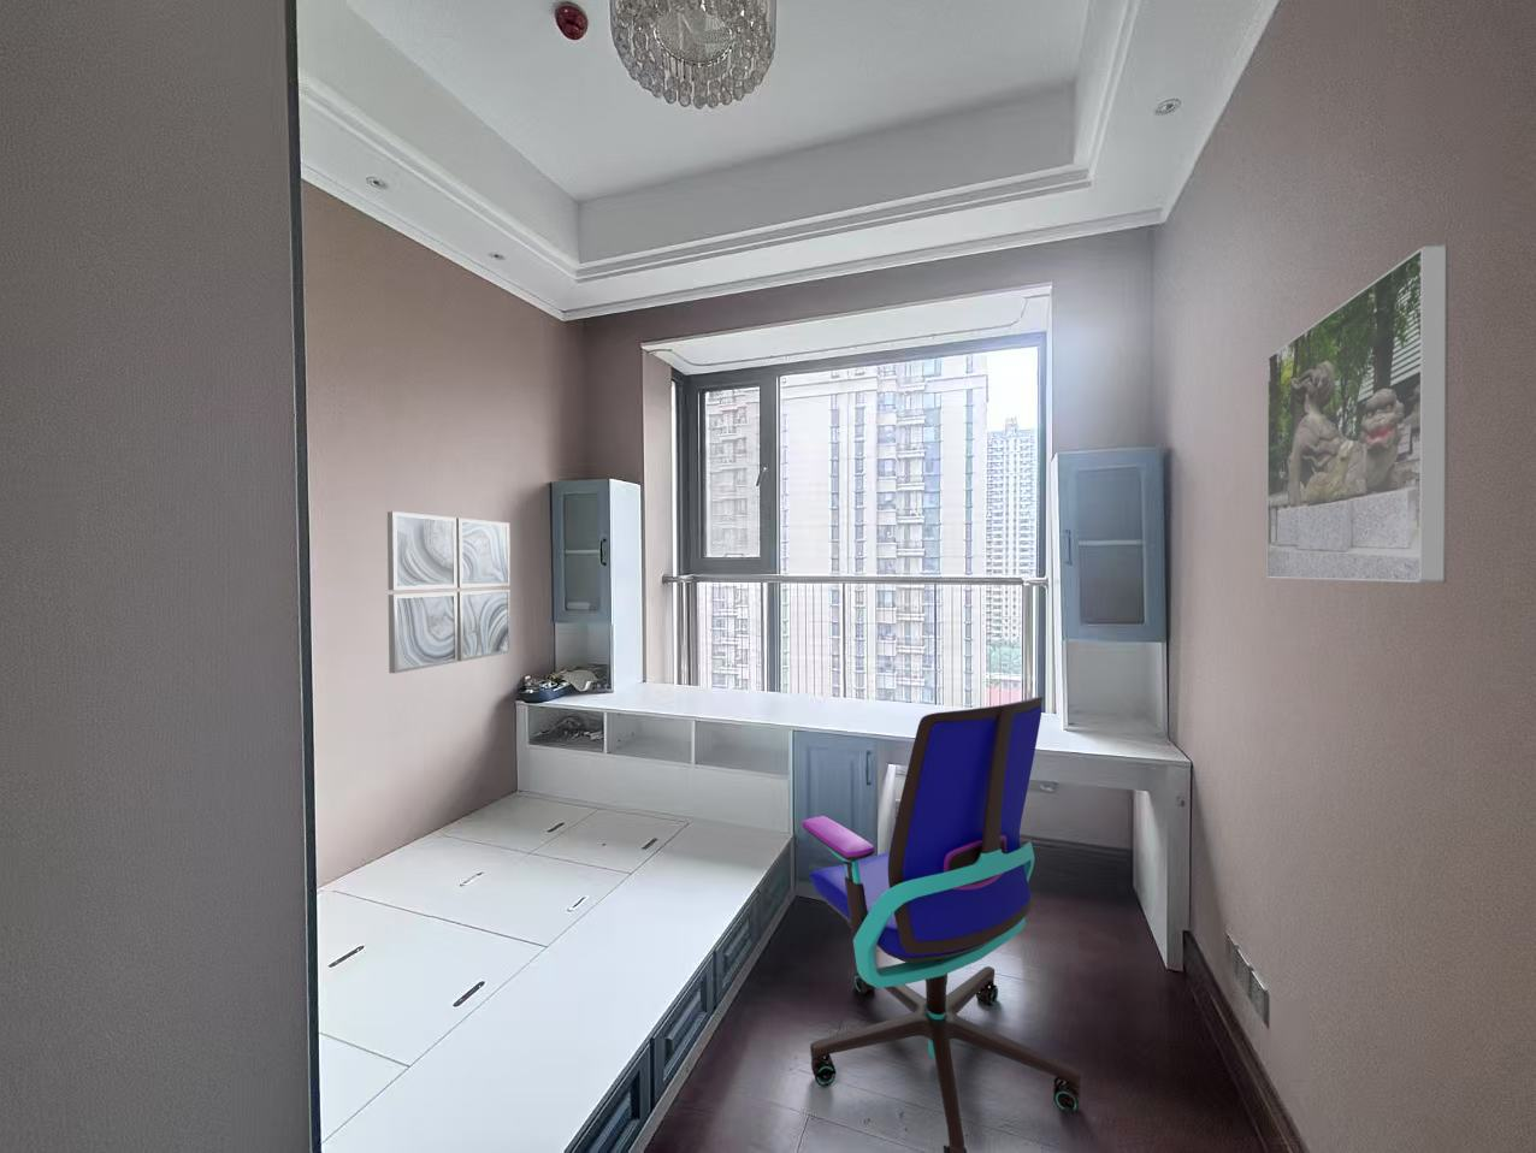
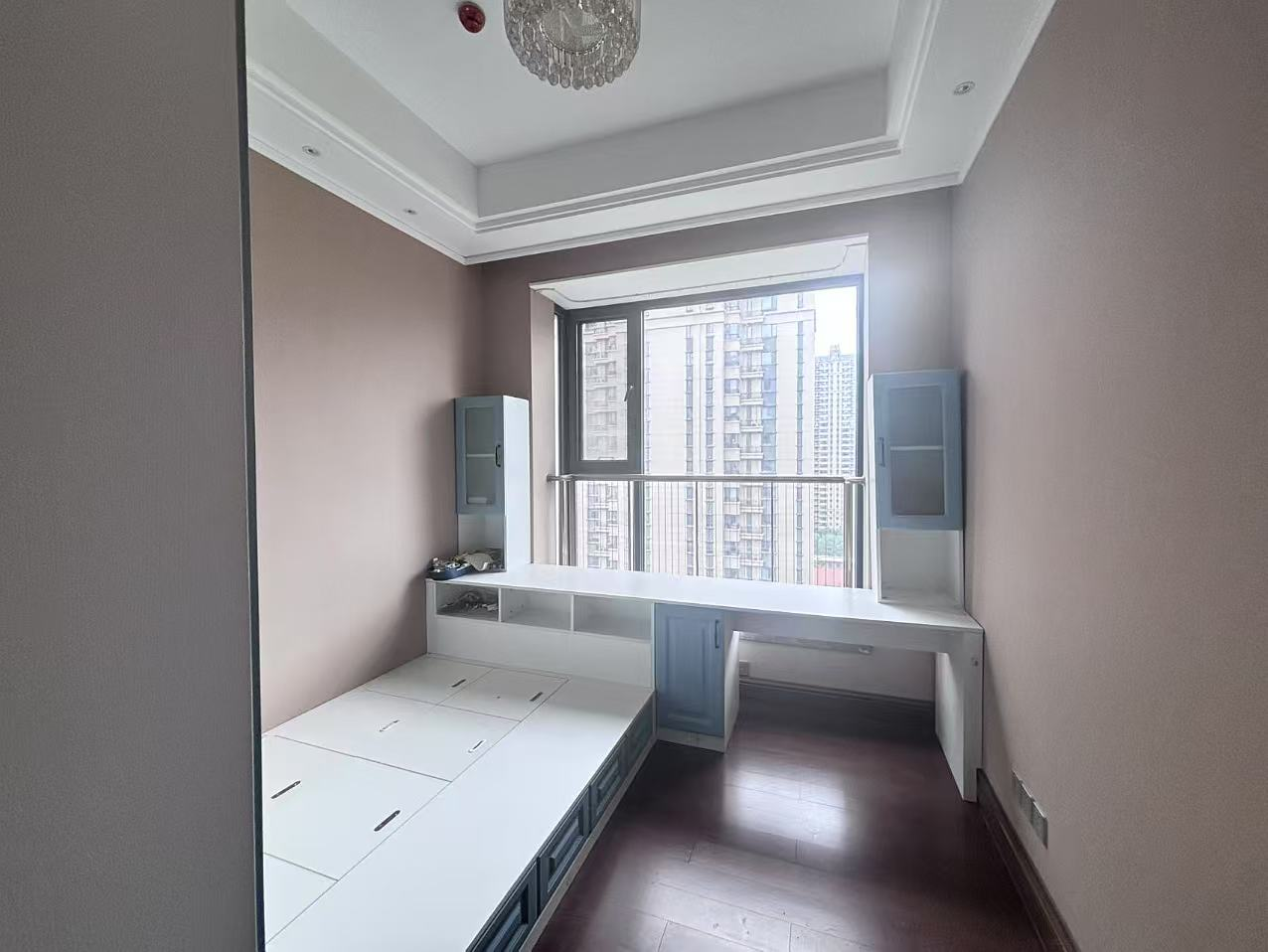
- office chair [801,695,1083,1153]
- wall art [386,510,511,673]
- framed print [1265,242,1450,584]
